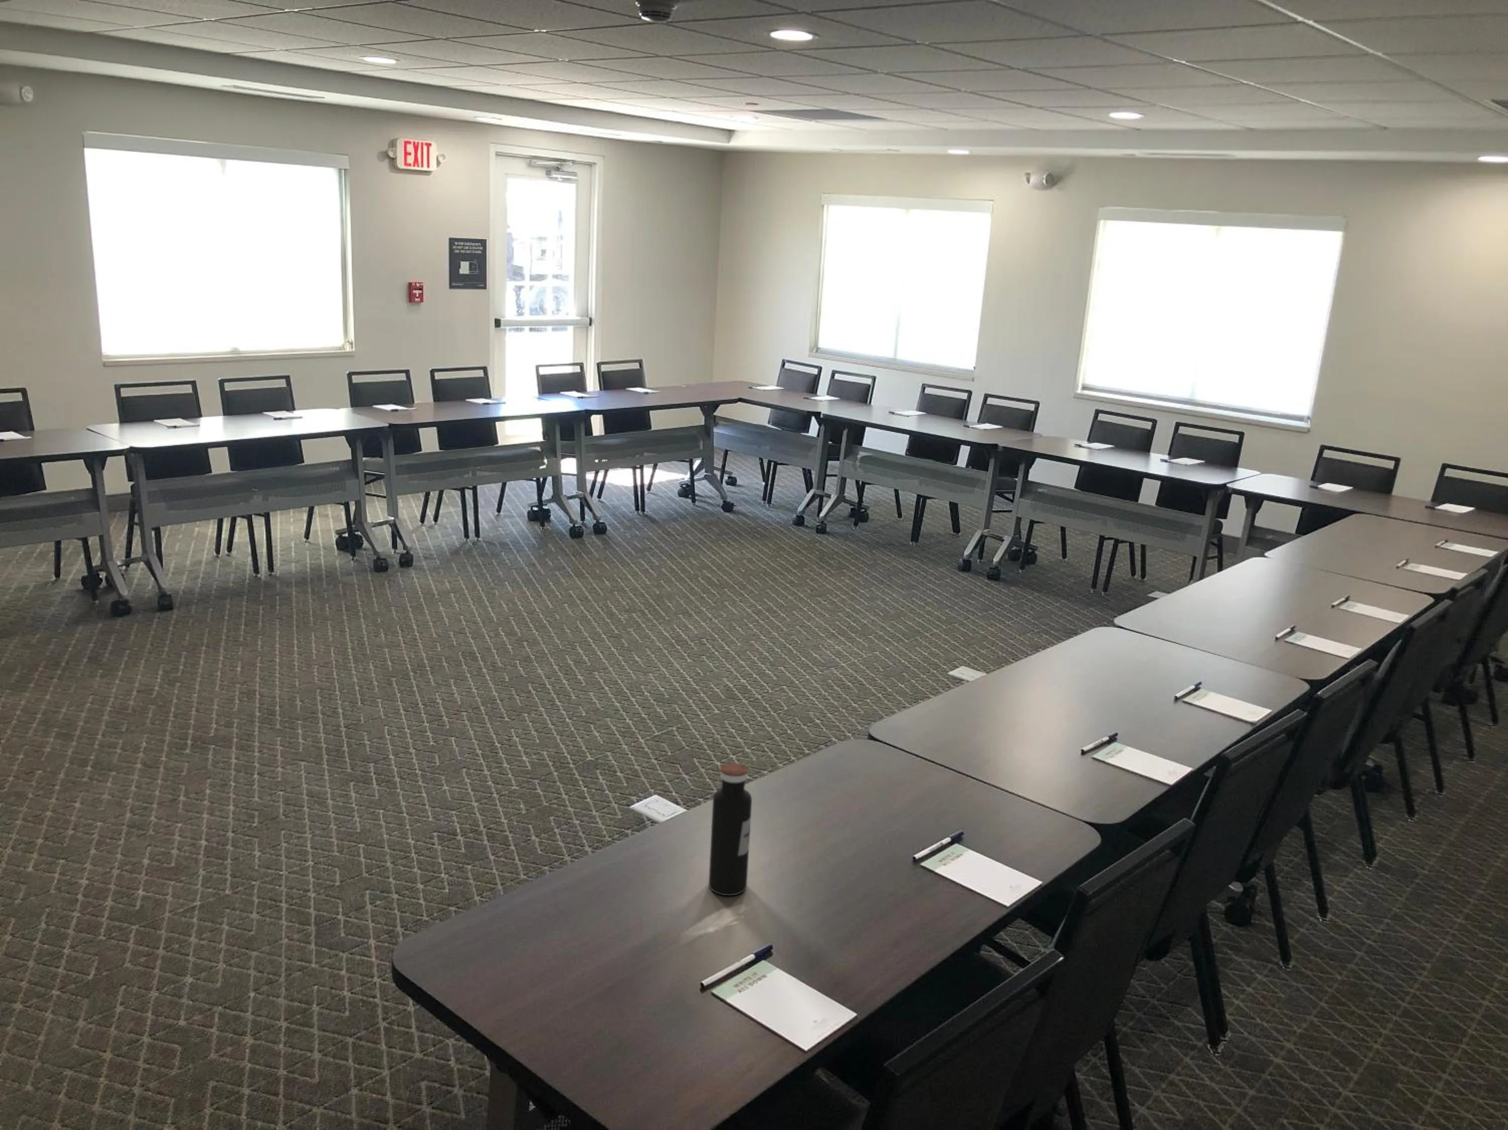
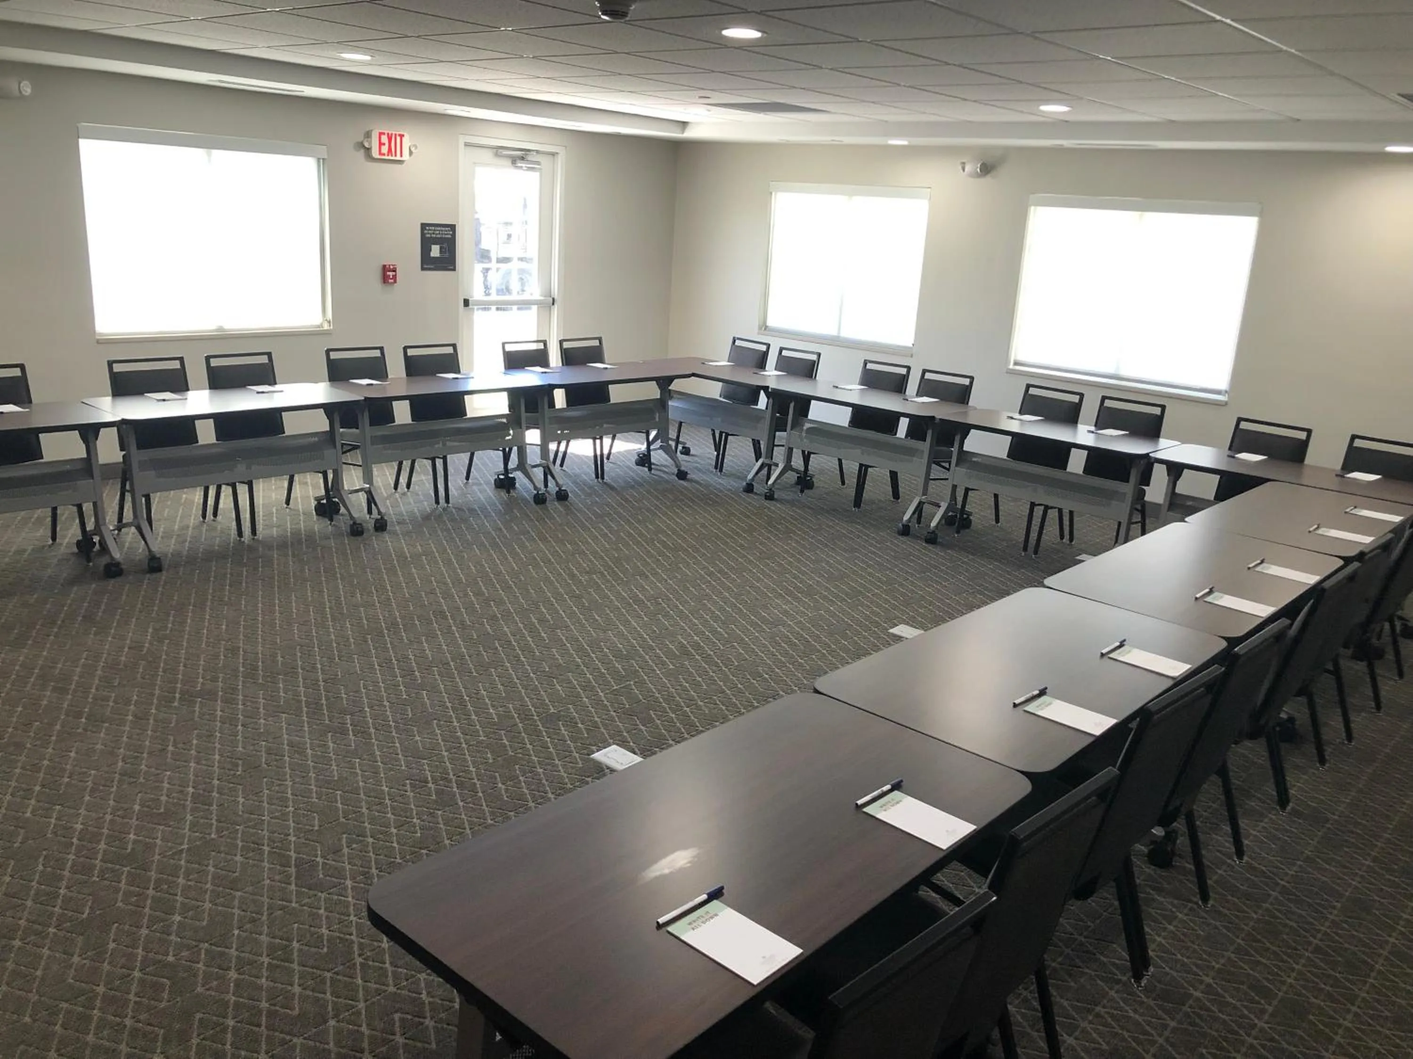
- water bottle [708,762,753,896]
